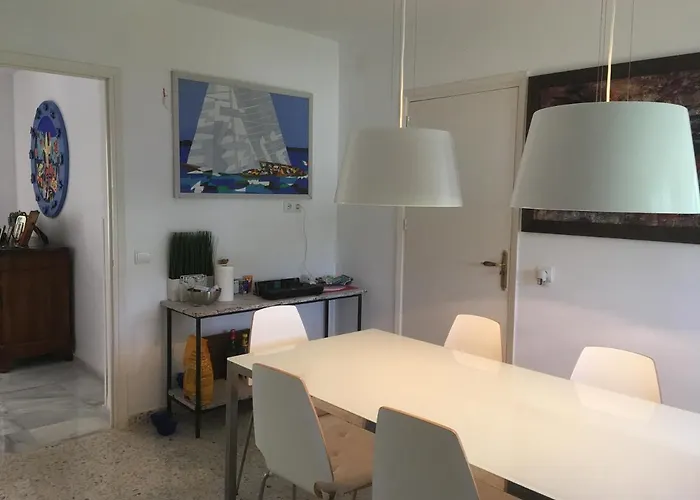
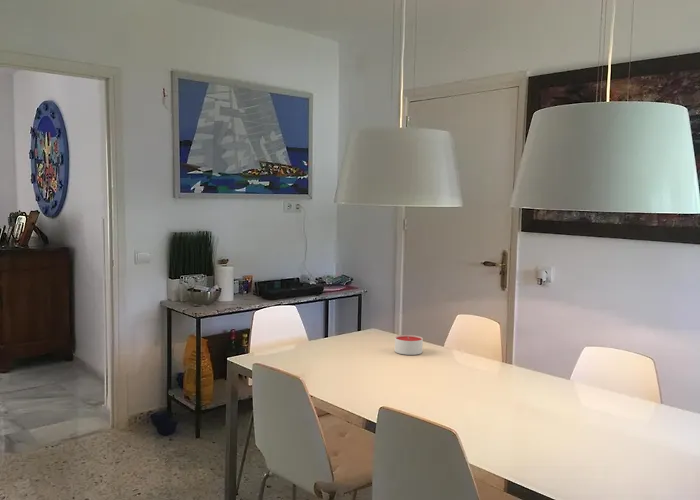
+ candle [394,334,424,356]
